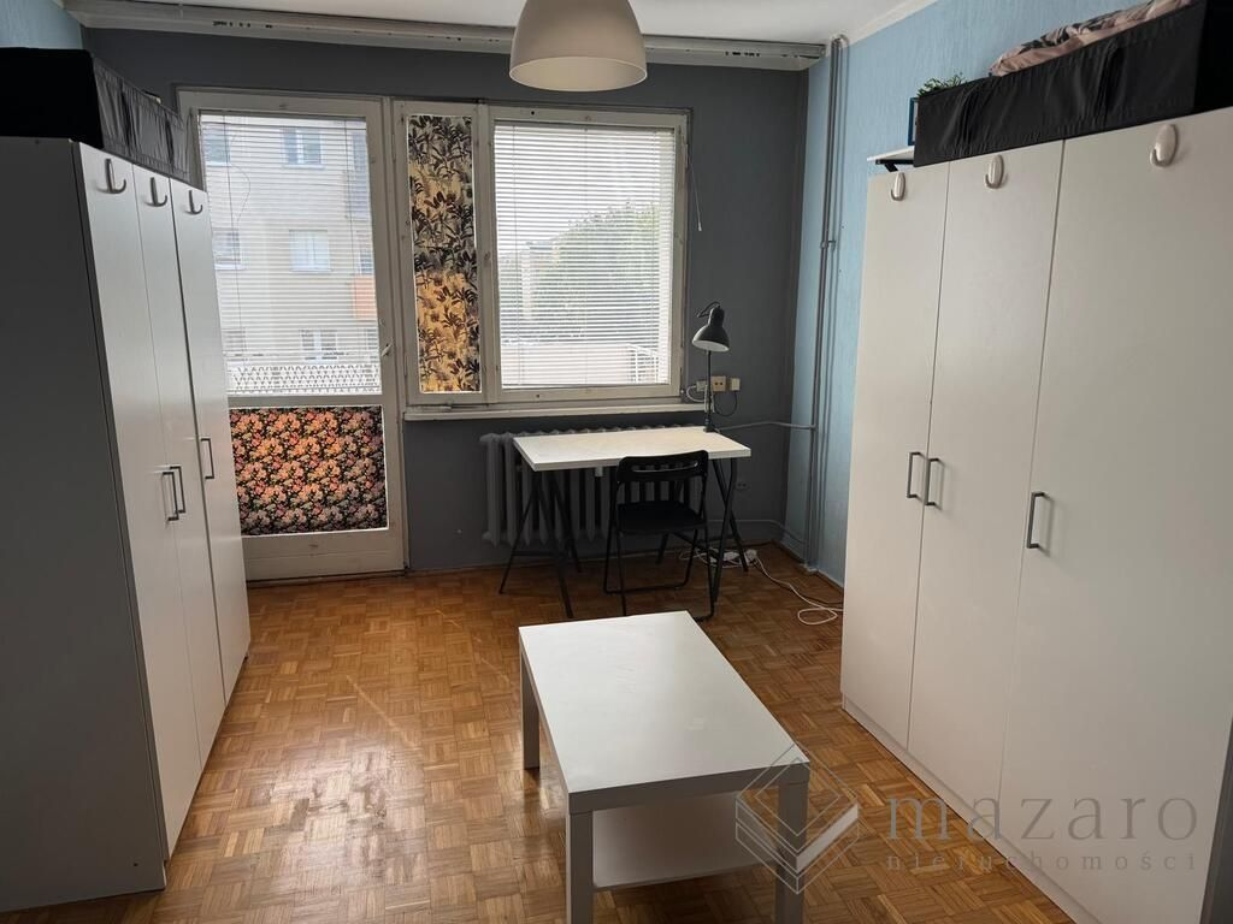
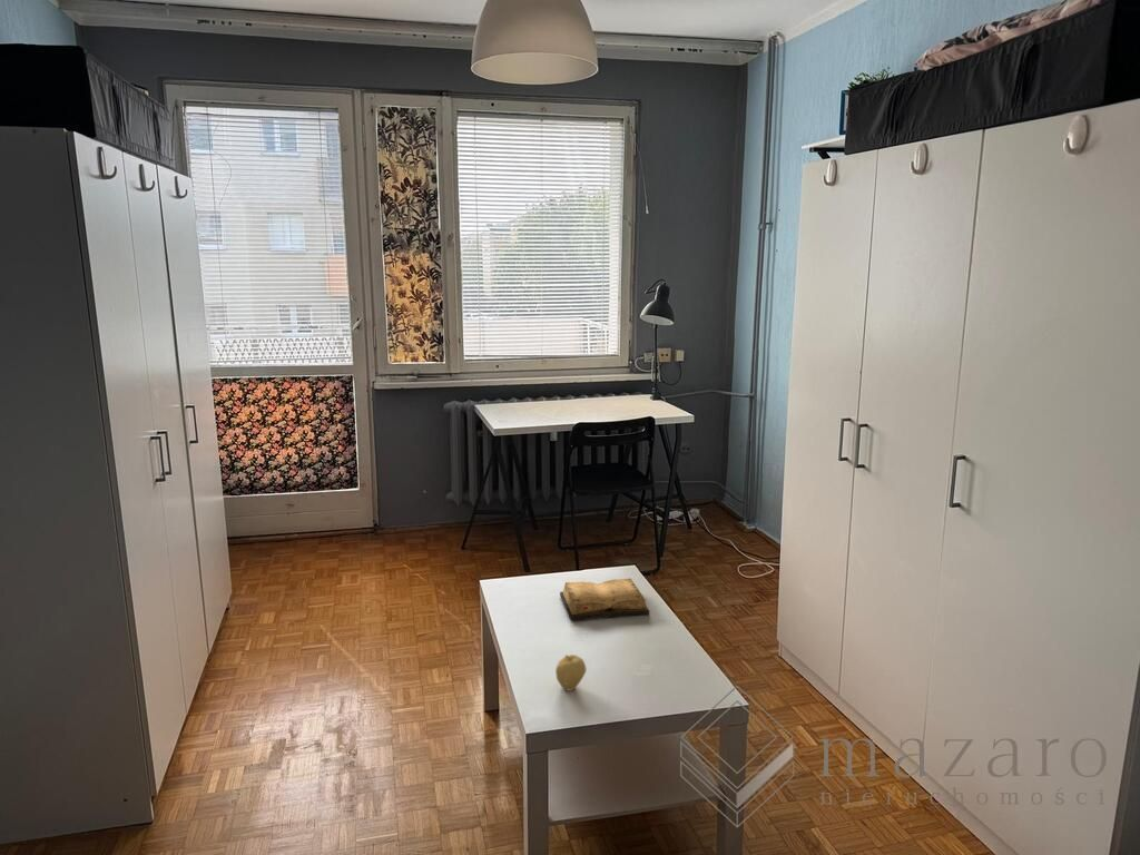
+ fruit [554,653,588,691]
+ diary [559,577,650,621]
